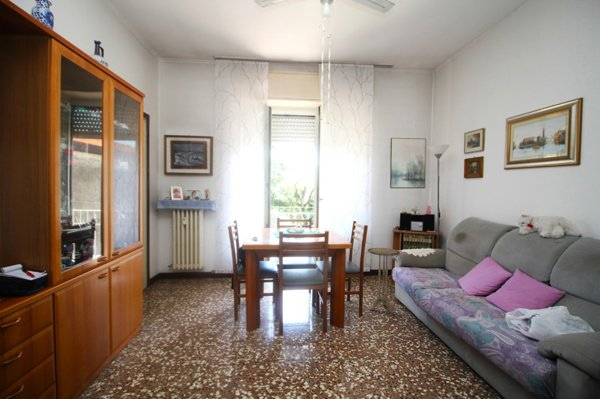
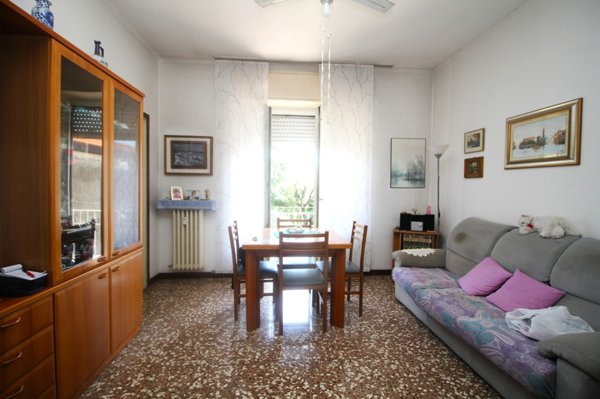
- side table [367,247,401,315]
